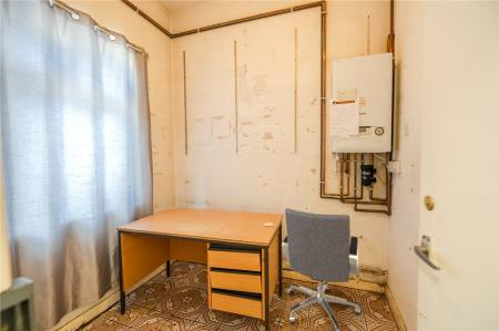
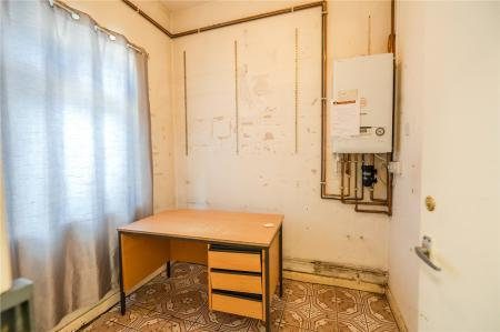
- office chair [281,207,361,331]
